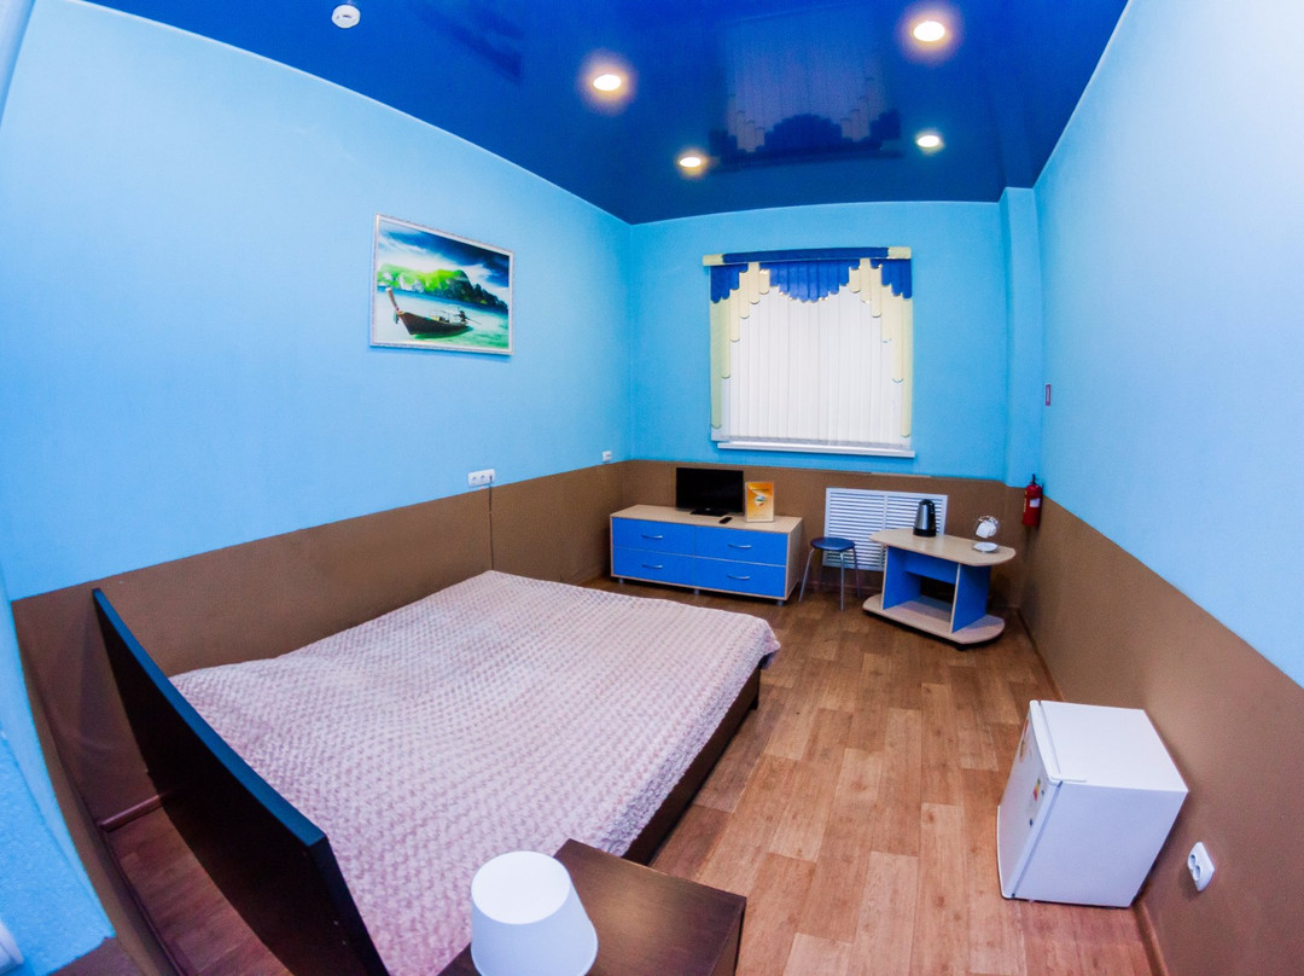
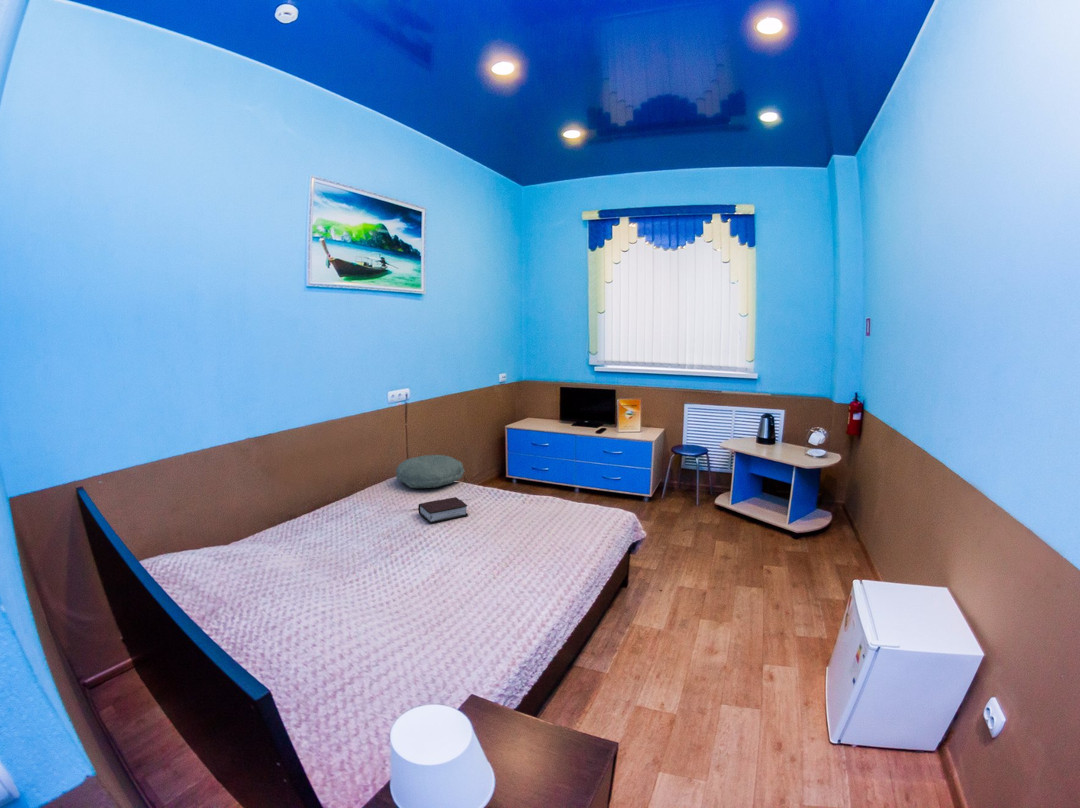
+ pillow [395,454,465,489]
+ bible [417,496,469,524]
